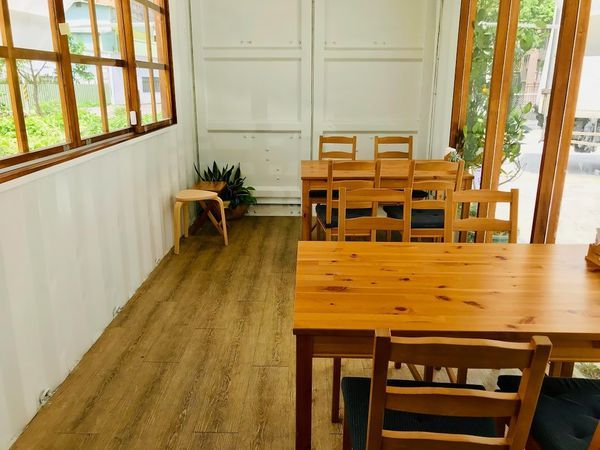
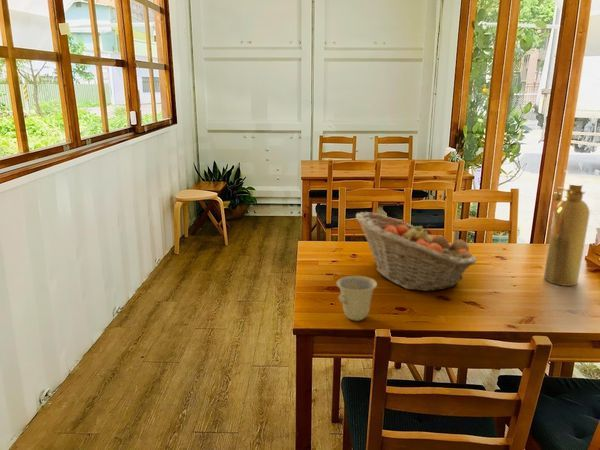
+ fruit basket [355,211,478,292]
+ cup [335,275,378,322]
+ spray bottle [543,182,591,287]
